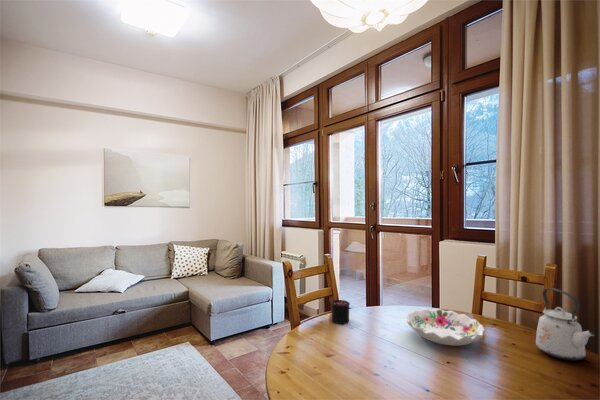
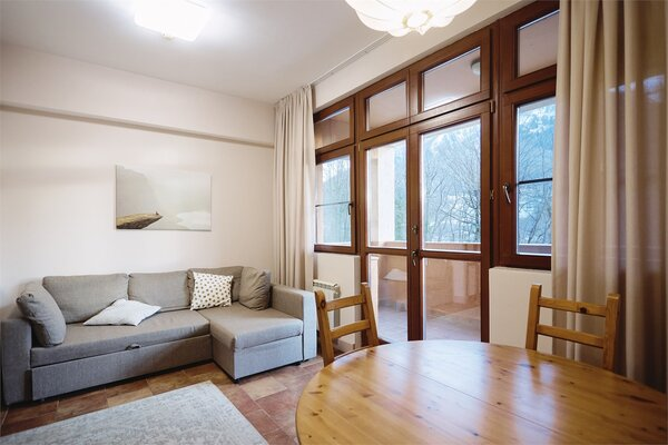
- kettle [535,287,596,362]
- candle [330,292,351,325]
- decorative bowl [405,307,486,347]
